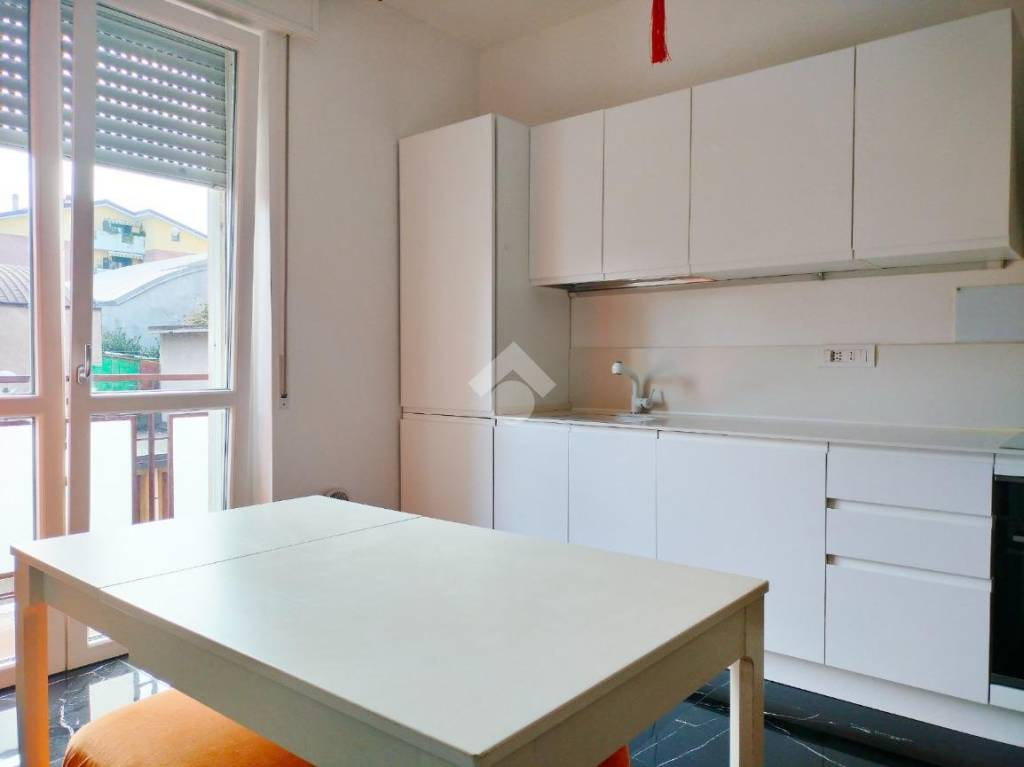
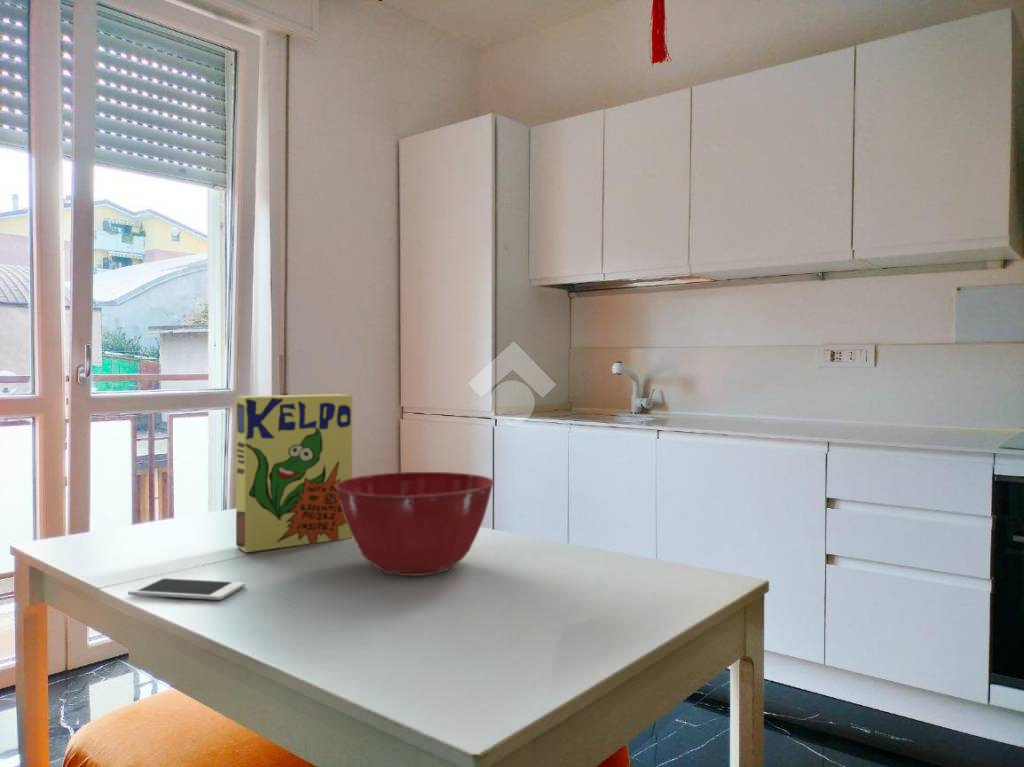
+ cell phone [127,577,246,601]
+ mixing bowl [335,471,496,577]
+ cereal box [235,393,353,553]
